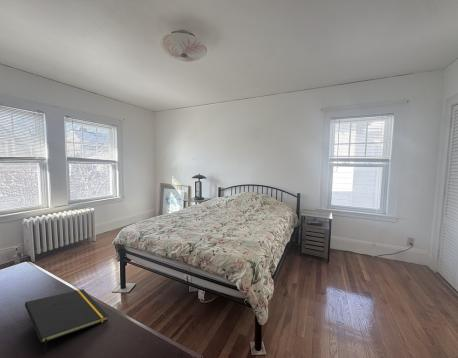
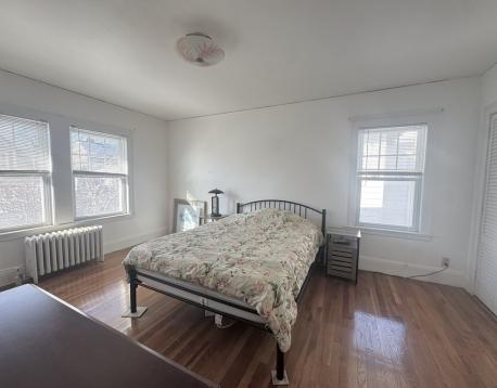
- notepad [24,288,109,357]
